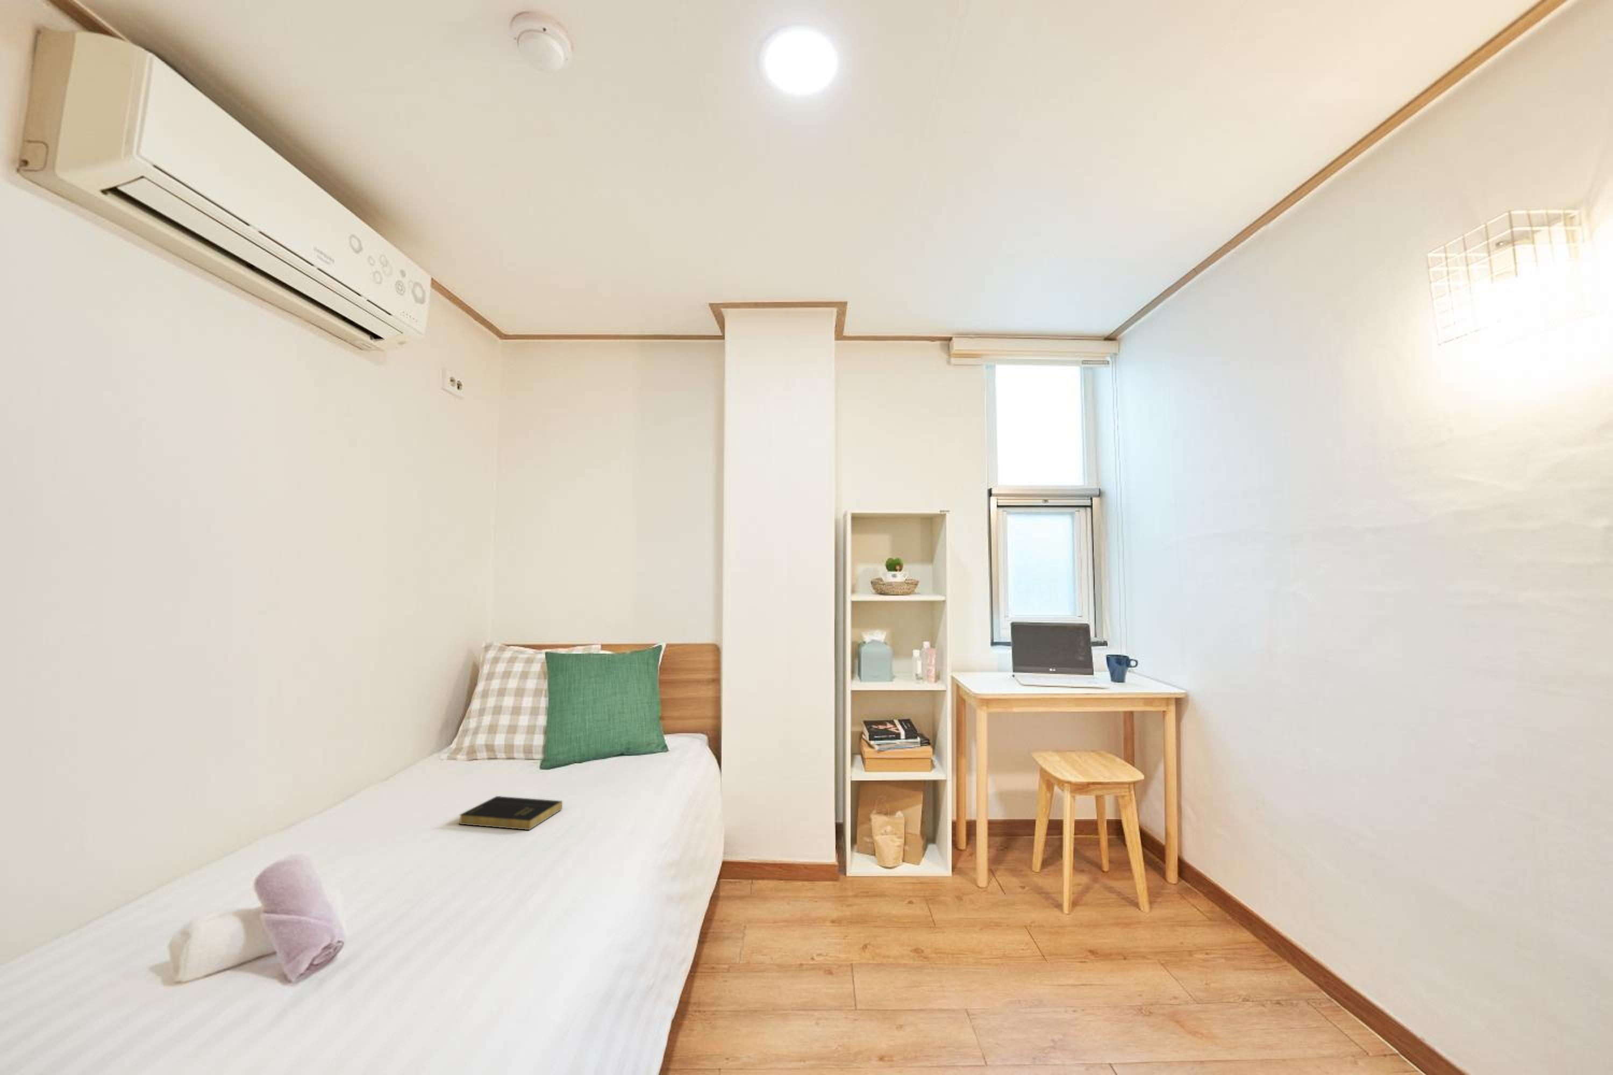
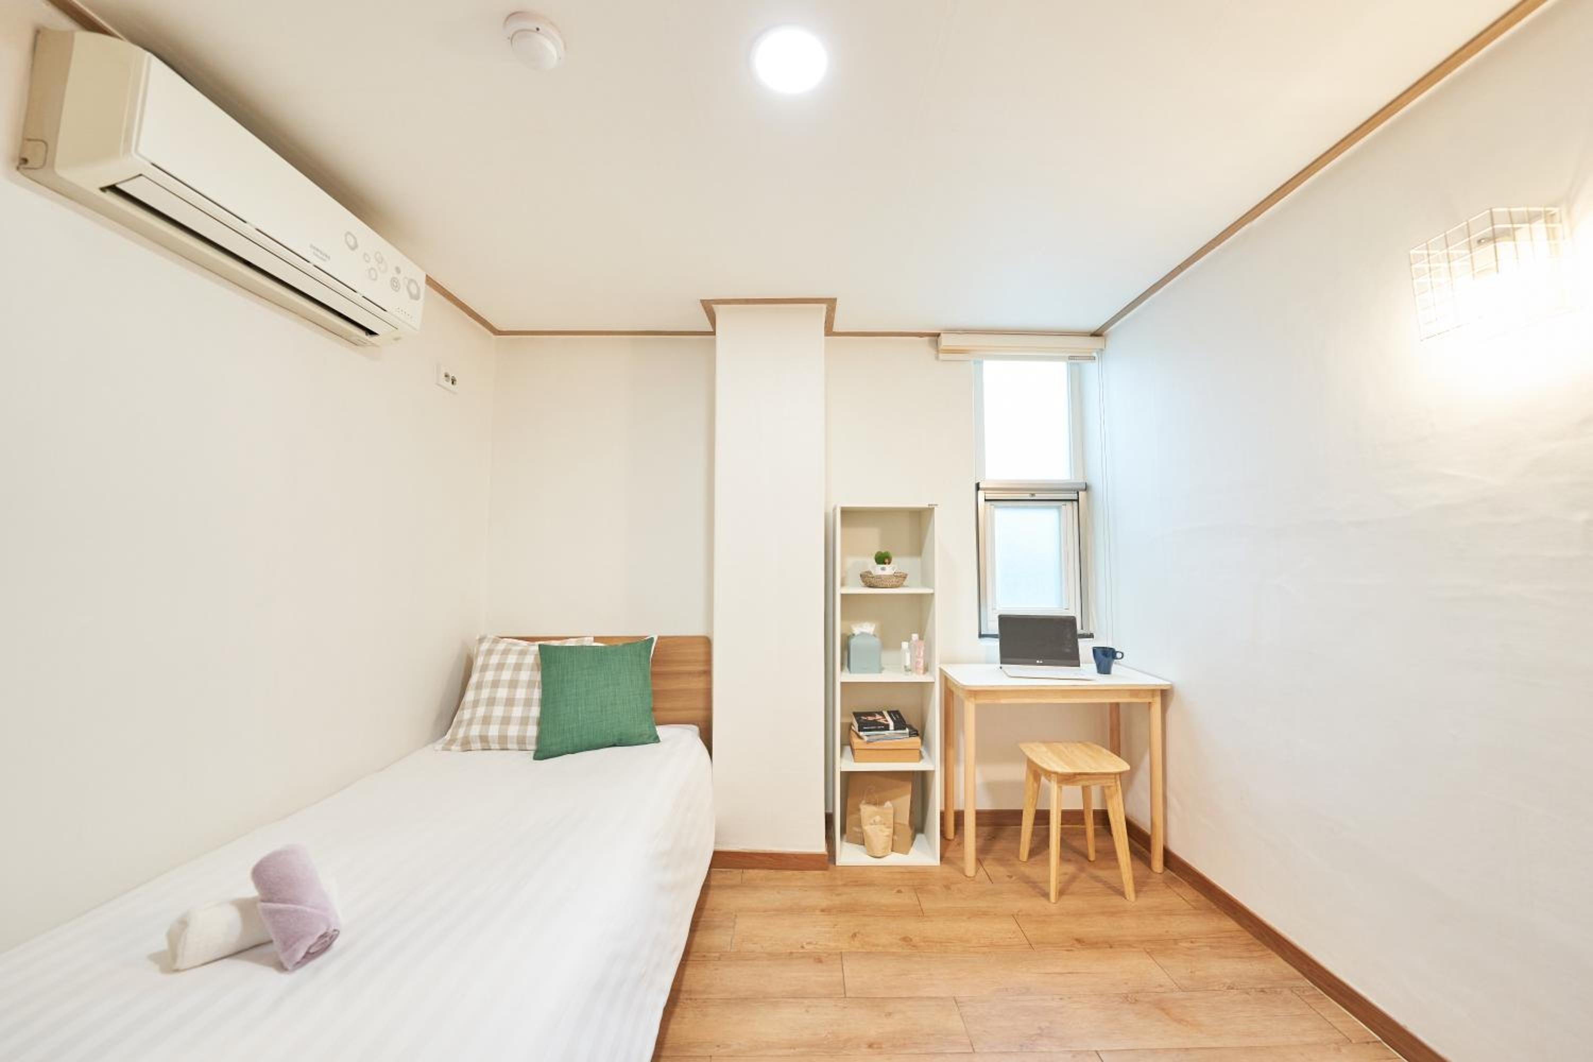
- book [458,795,563,830]
